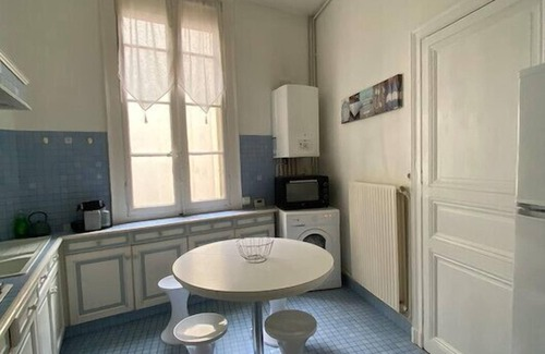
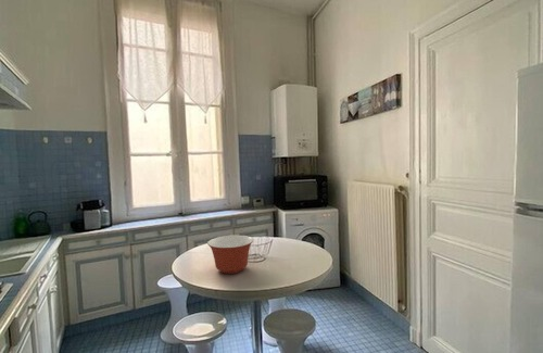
+ mixing bowl [206,235,254,275]
